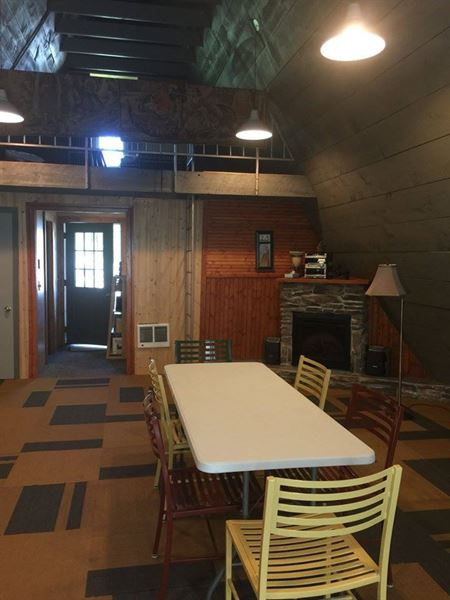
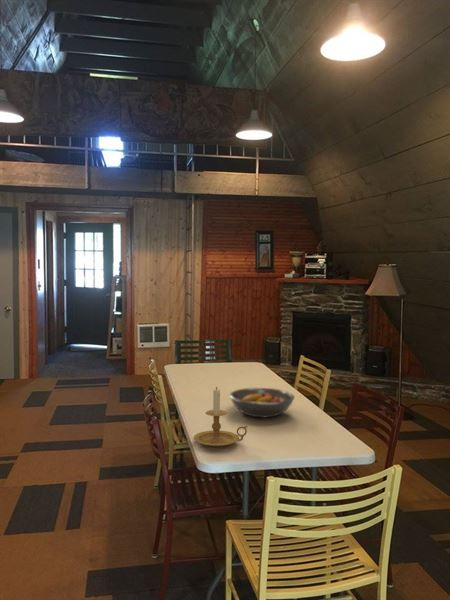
+ fruit bowl [228,387,296,418]
+ candle holder [192,386,249,448]
